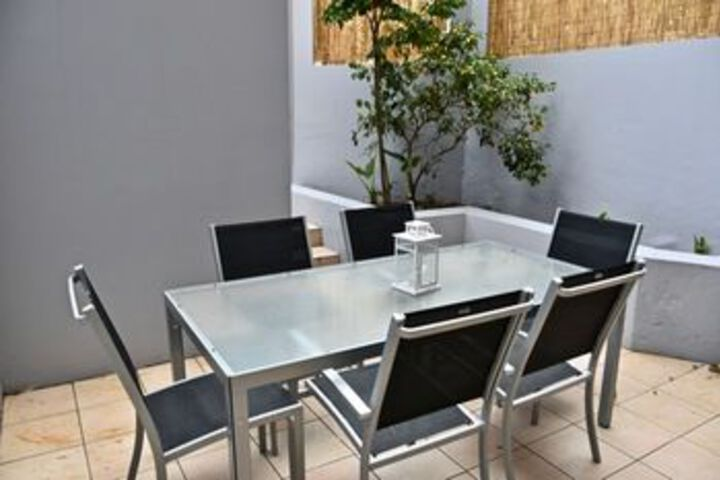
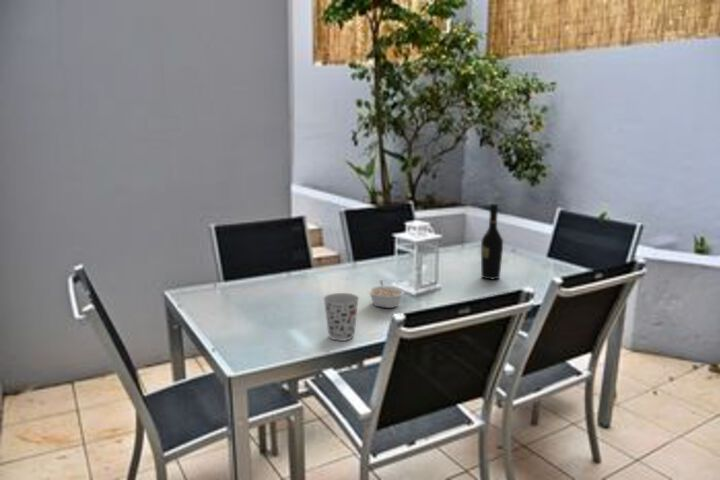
+ cup [322,292,360,342]
+ wine bottle [480,203,504,280]
+ legume [366,280,406,309]
